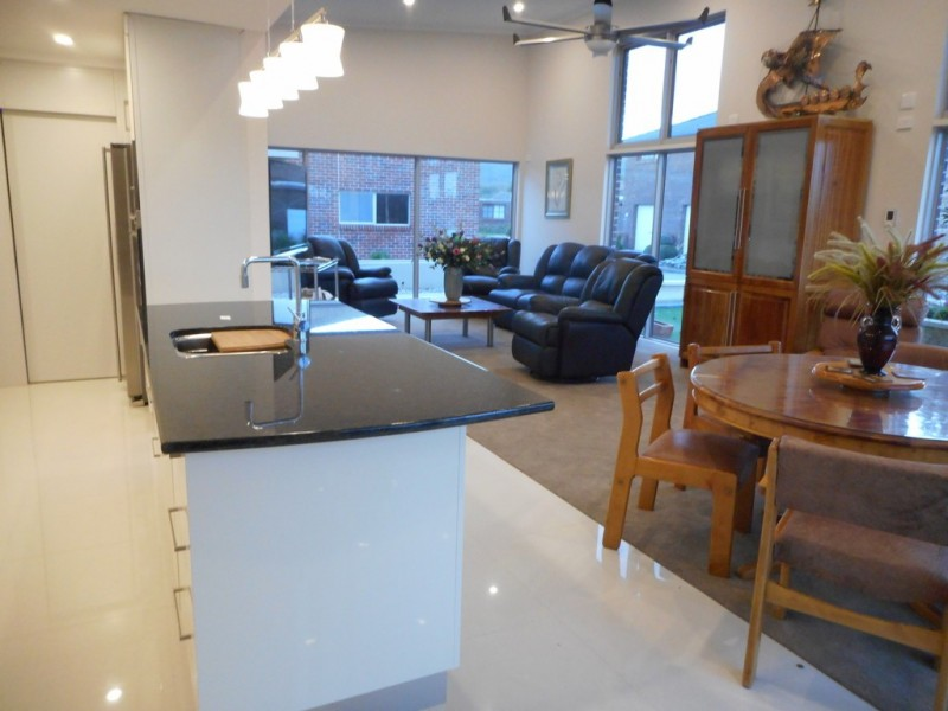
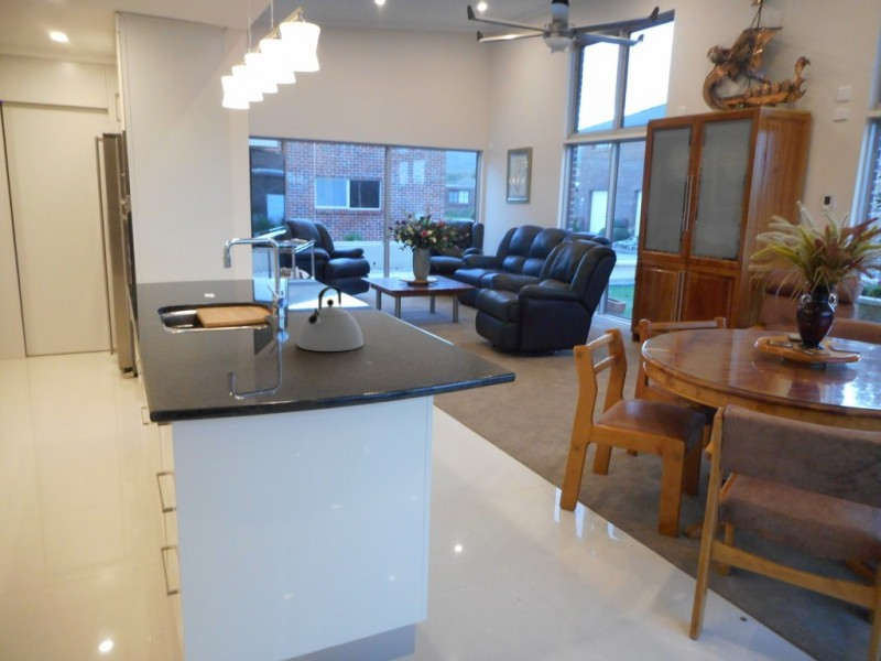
+ kettle [296,285,365,353]
